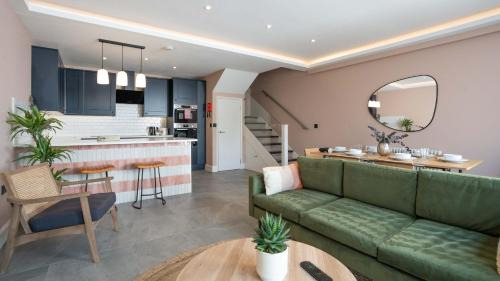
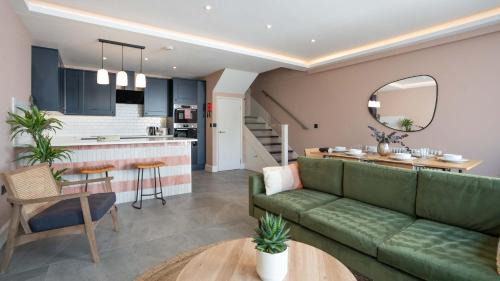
- remote control [299,260,334,281]
